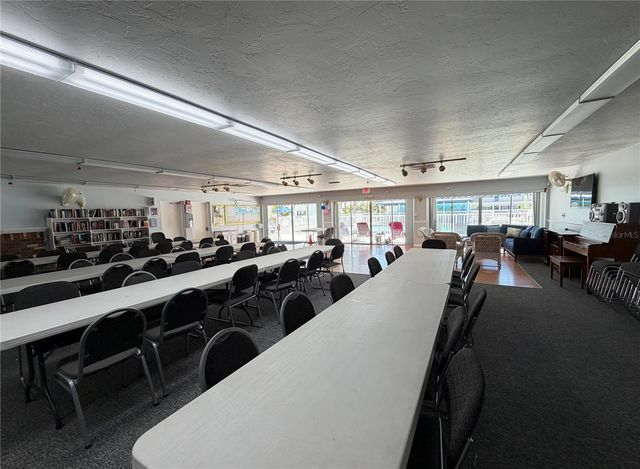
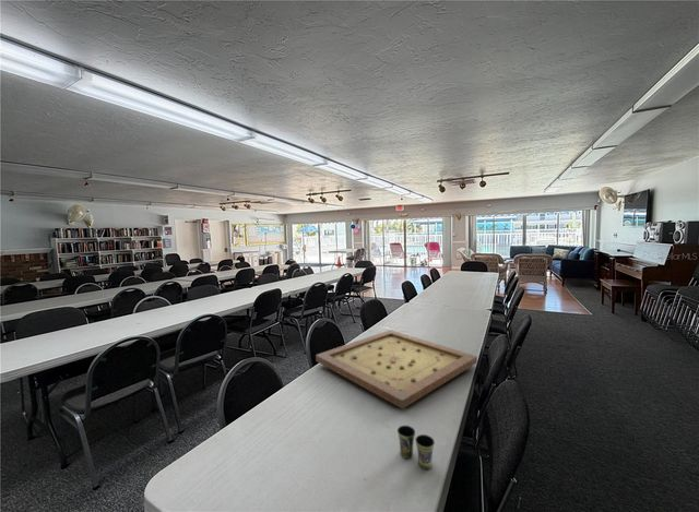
+ cup [396,425,436,471]
+ gameboard [315,329,478,409]
